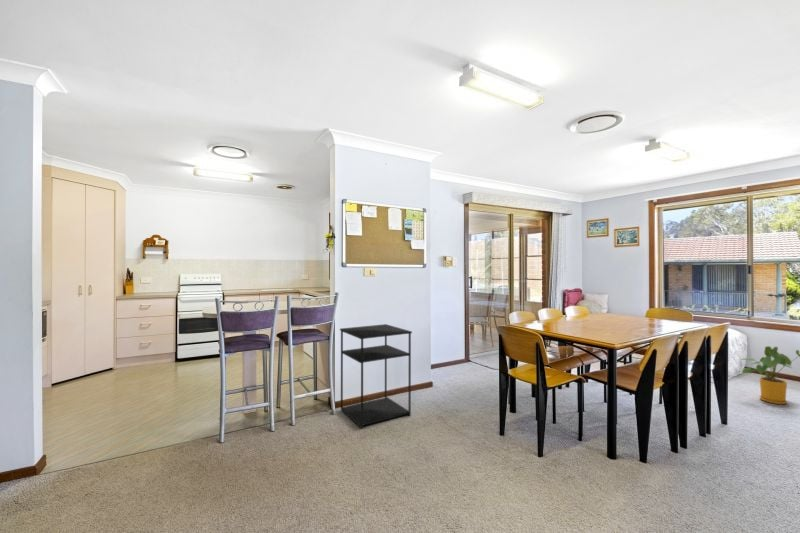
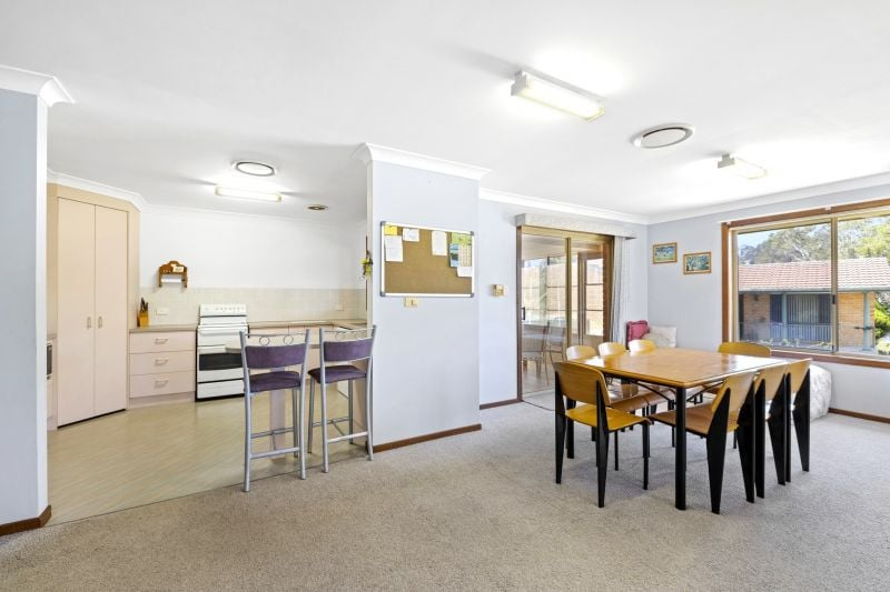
- house plant [738,345,800,405]
- shelving unit [339,323,413,430]
